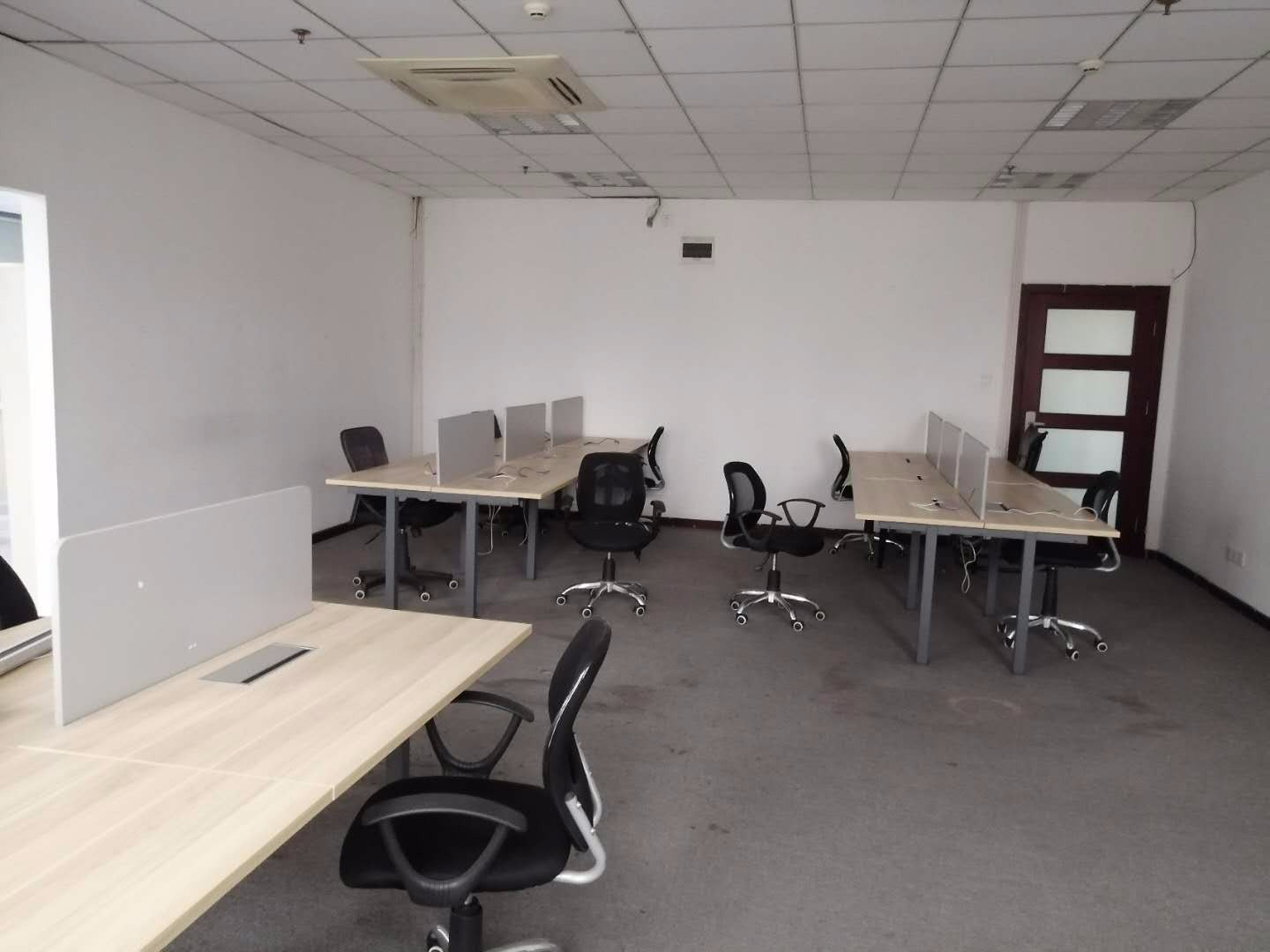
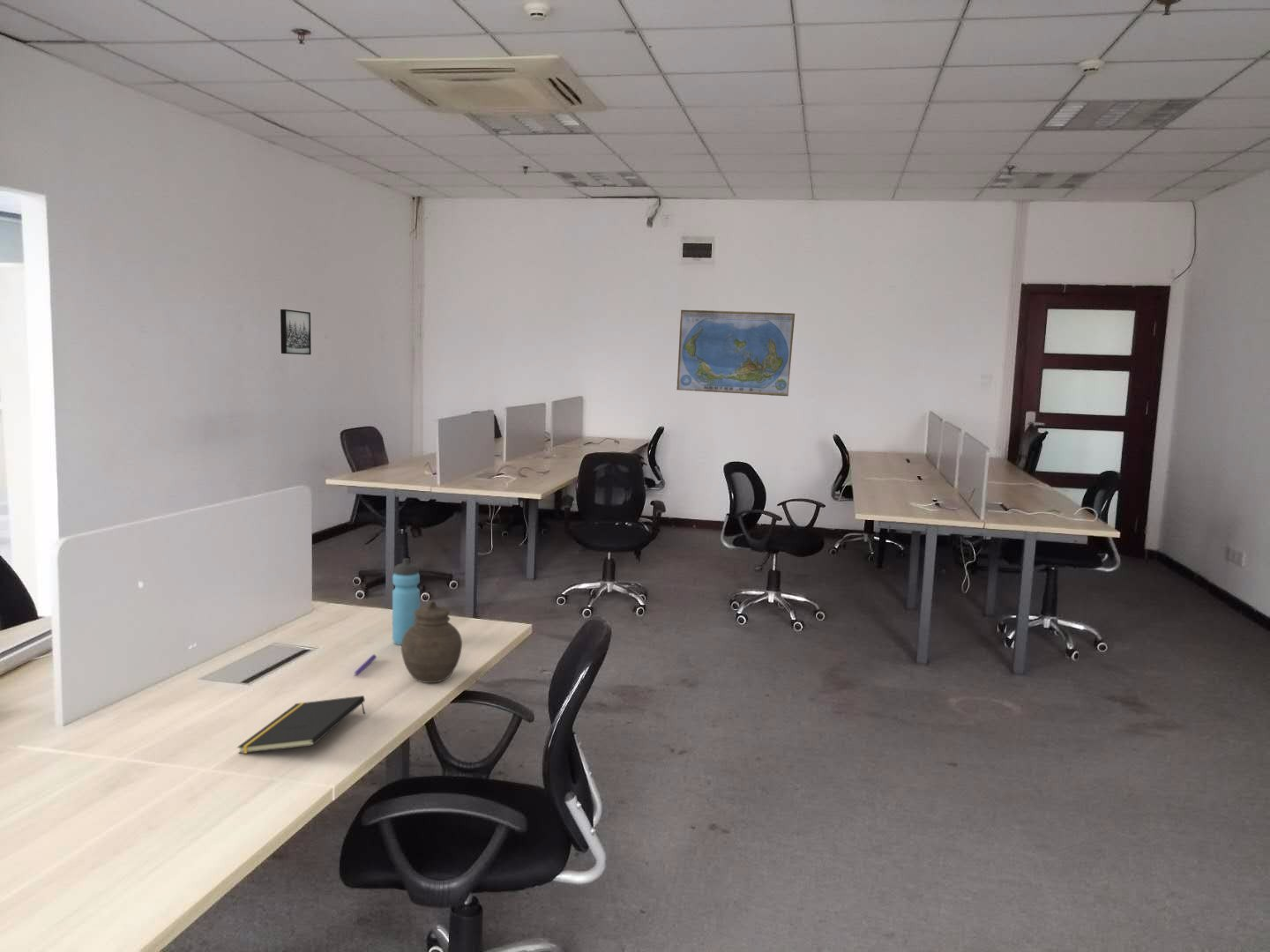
+ water bottle [392,558,421,646]
+ pen [353,654,377,677]
+ jar [400,600,463,684]
+ wall art [280,309,312,355]
+ notepad [236,695,366,755]
+ world map [676,309,796,397]
